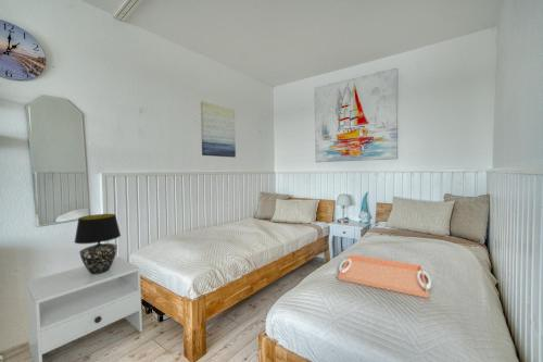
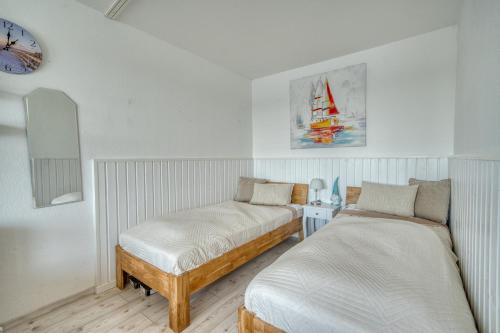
- table lamp [73,213,122,275]
- serving tray [337,253,432,299]
- nightstand [25,257,143,362]
- wall art [200,100,237,159]
